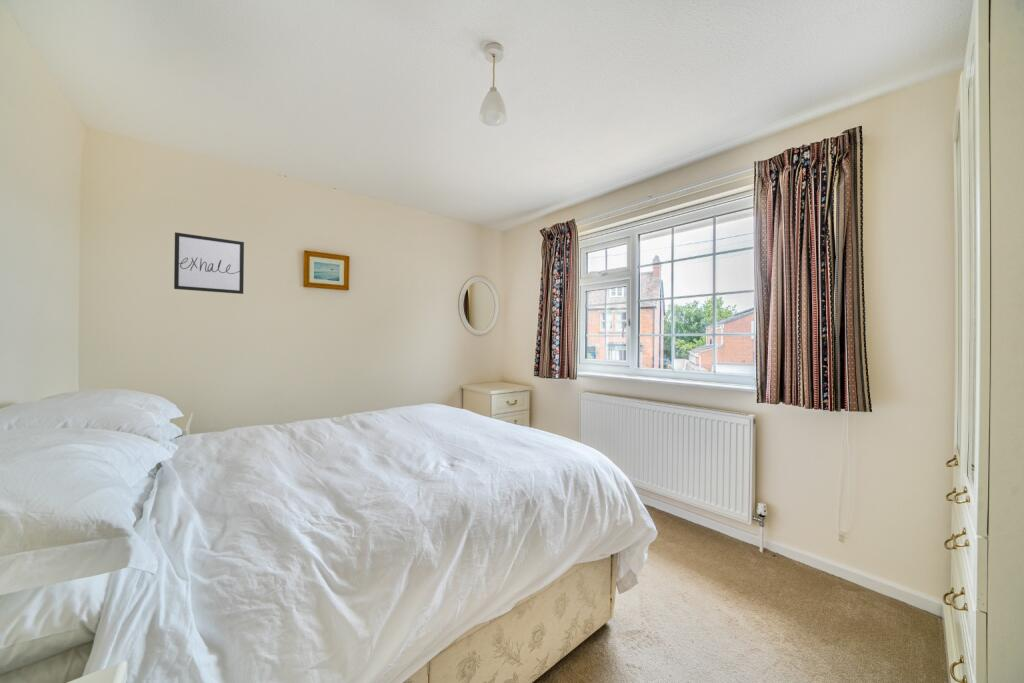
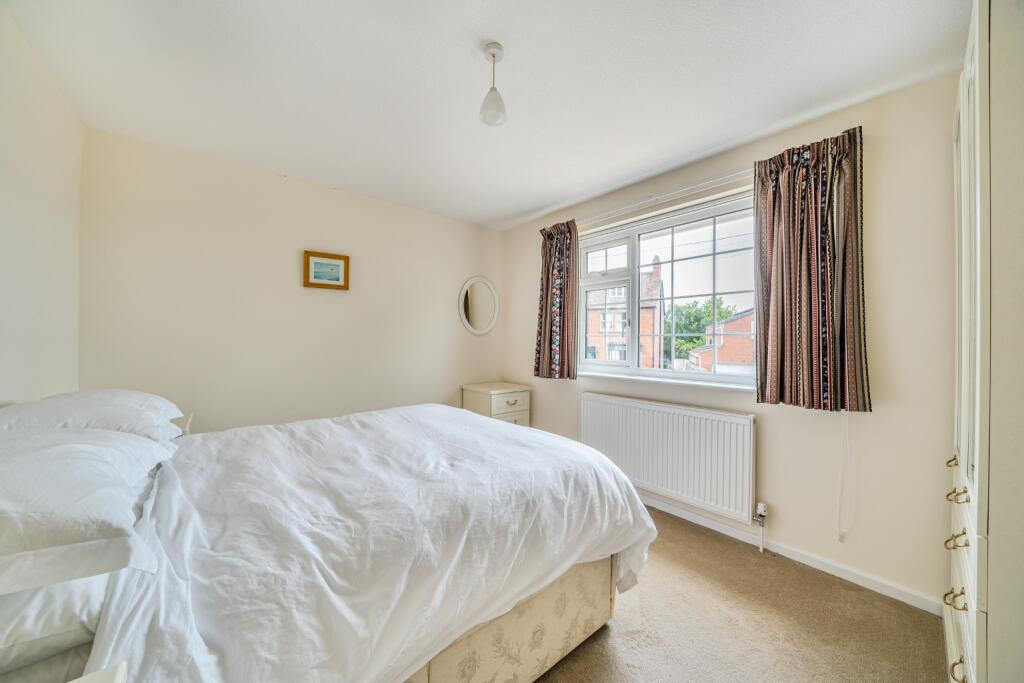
- wall art [173,231,245,295]
